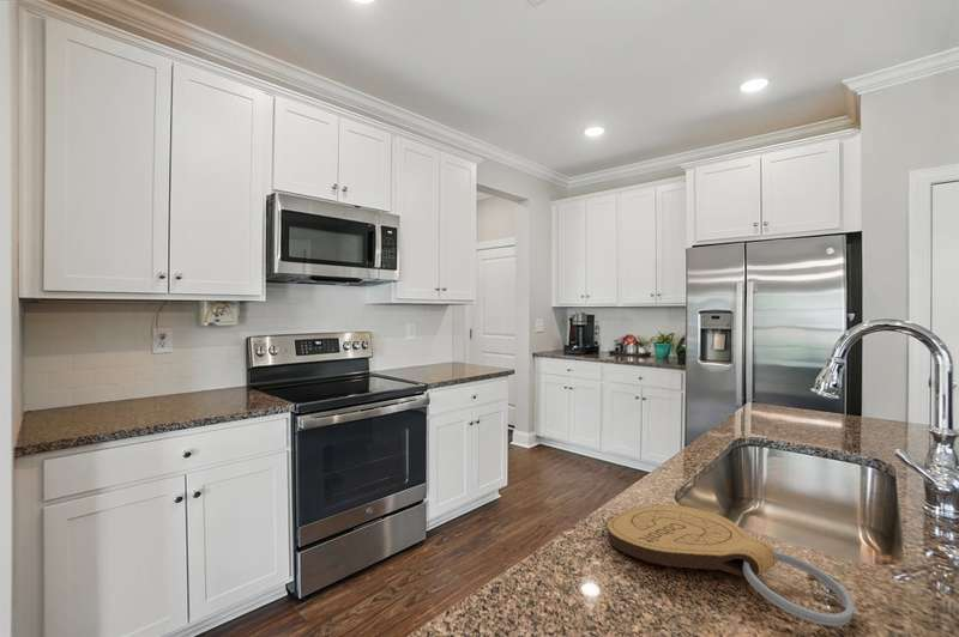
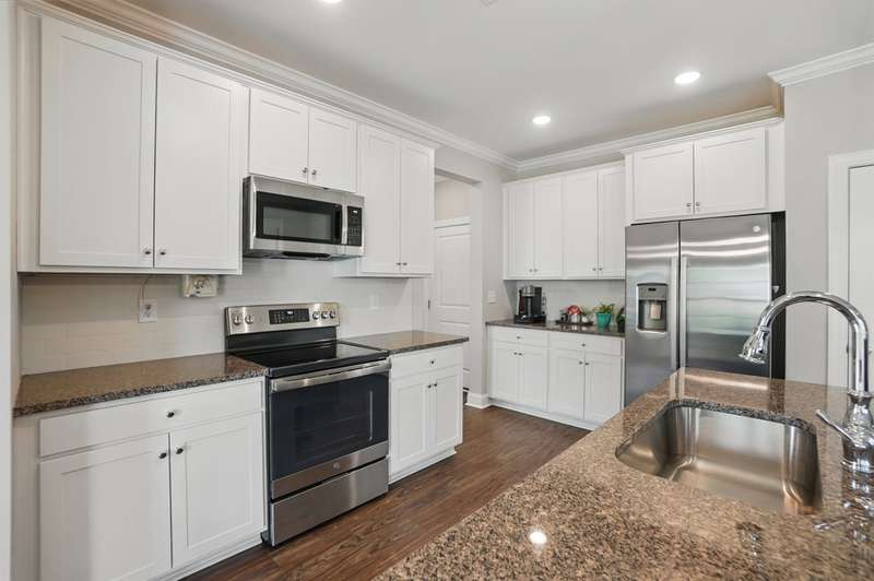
- key chain [607,504,855,627]
